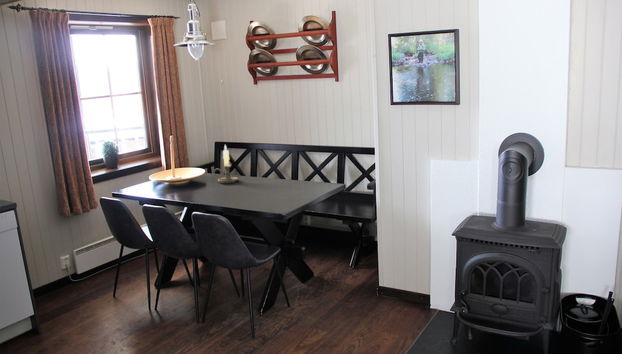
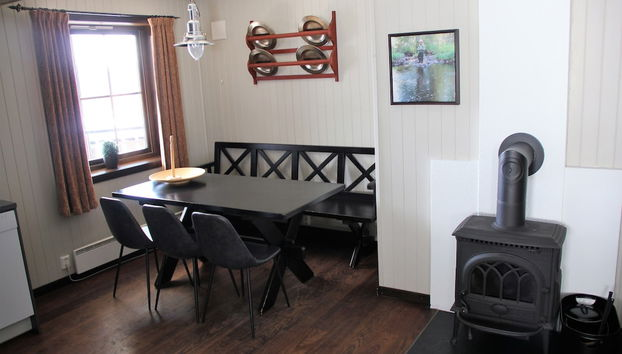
- candle holder [213,144,239,184]
